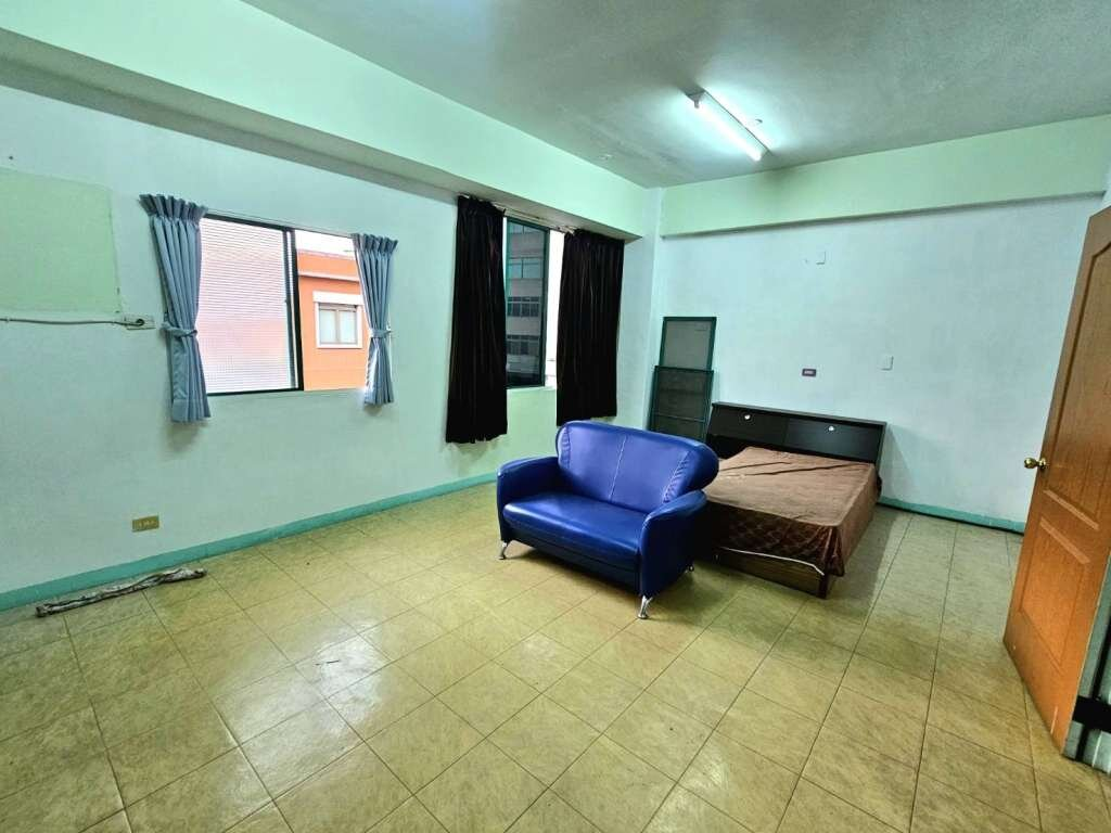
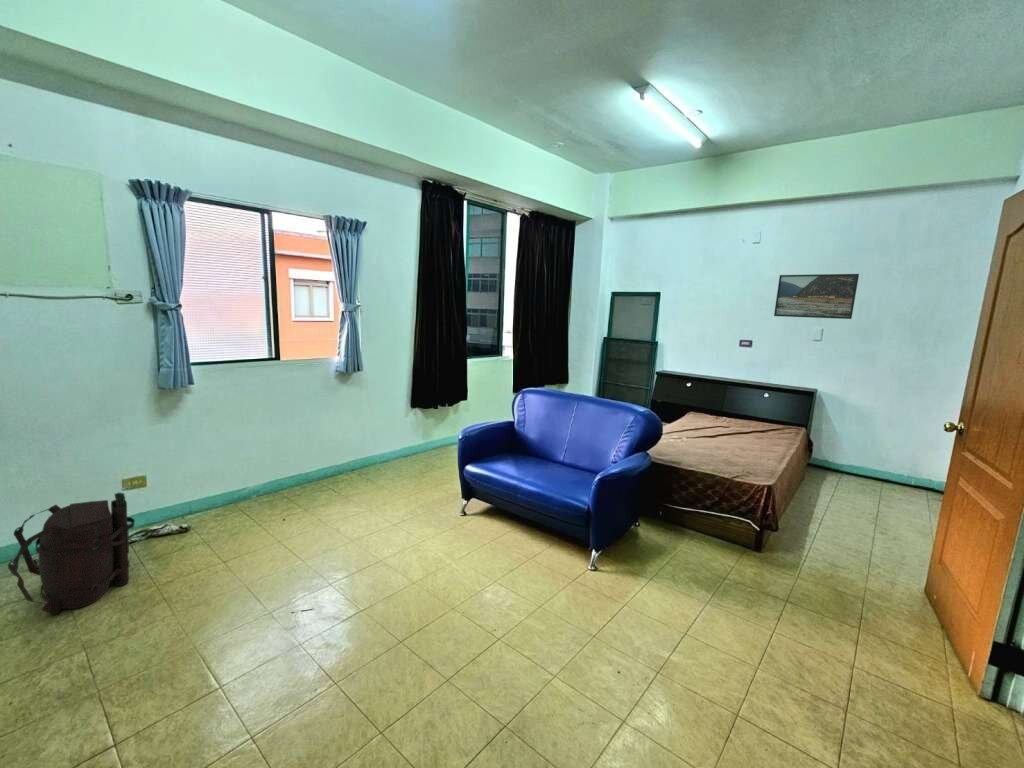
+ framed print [773,273,860,320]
+ backpack [7,492,136,616]
